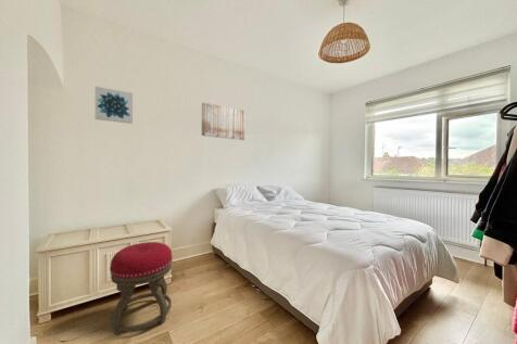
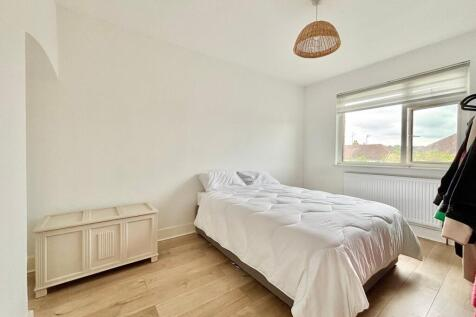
- wall art [94,86,134,125]
- wall art [201,101,247,141]
- stool [109,241,173,336]
